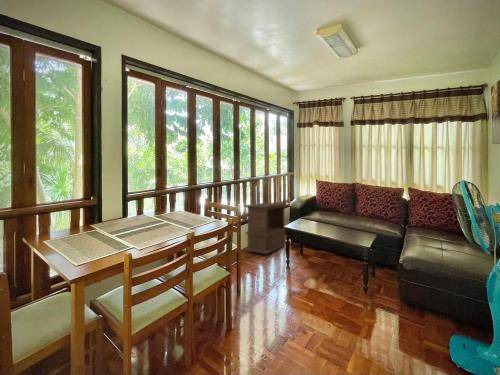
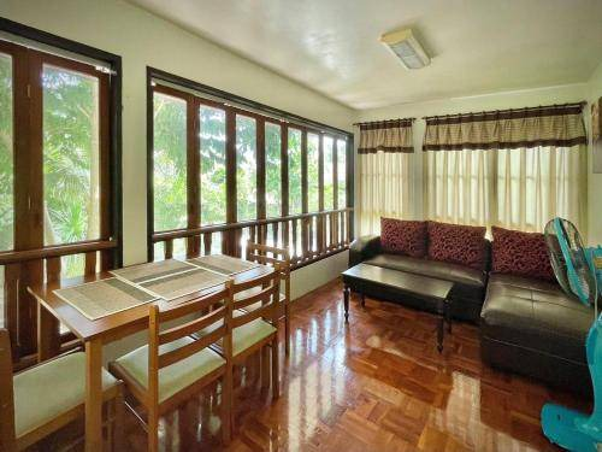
- side table [241,202,288,255]
